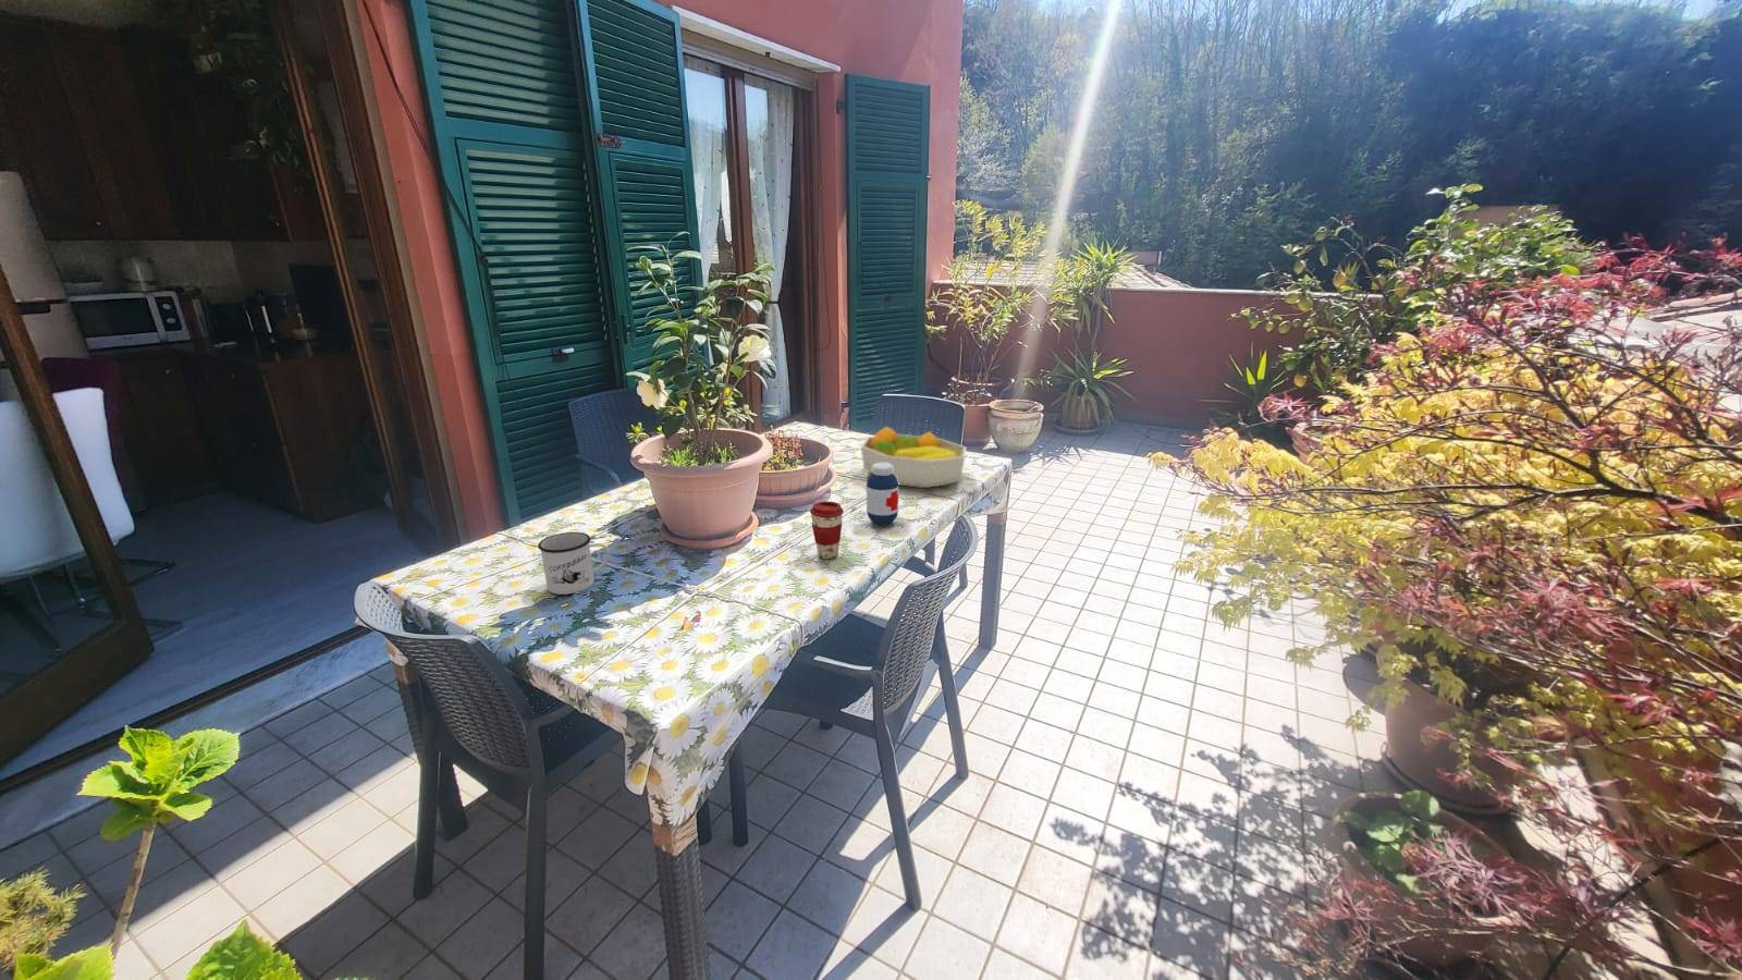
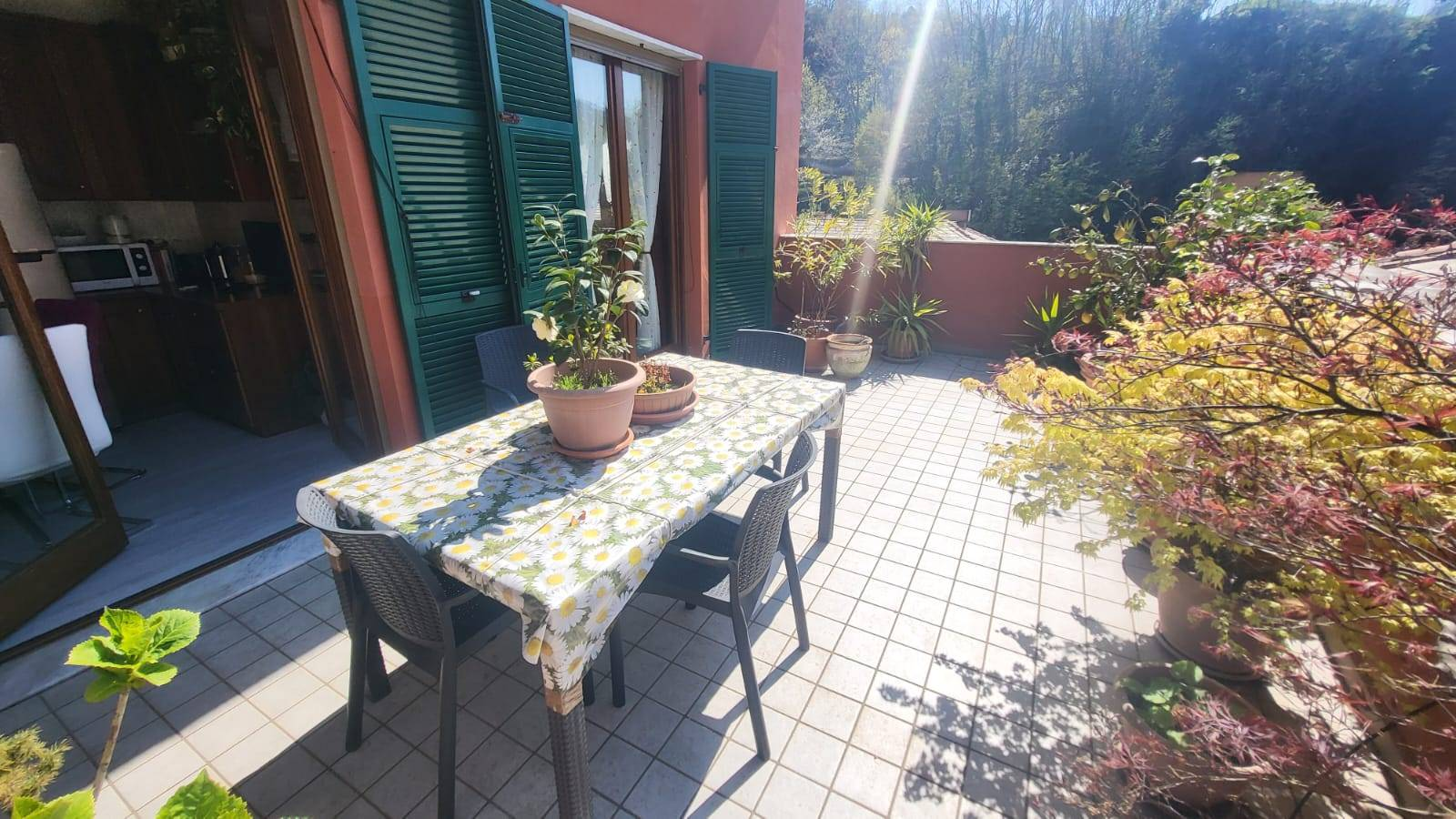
- fruit bowl [860,426,968,489]
- coffee cup [809,500,845,560]
- medicine bottle [865,463,900,526]
- mug [537,531,611,596]
